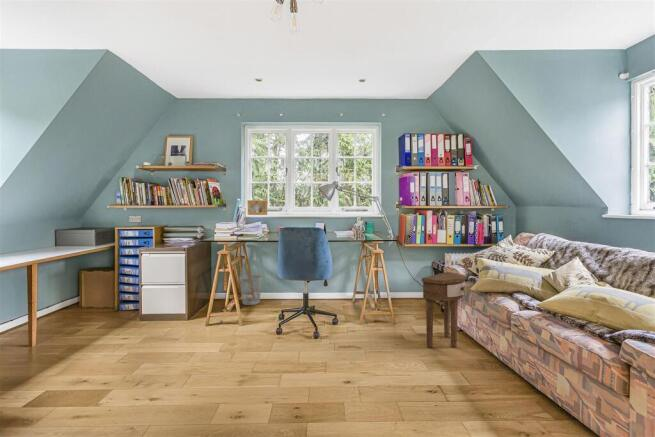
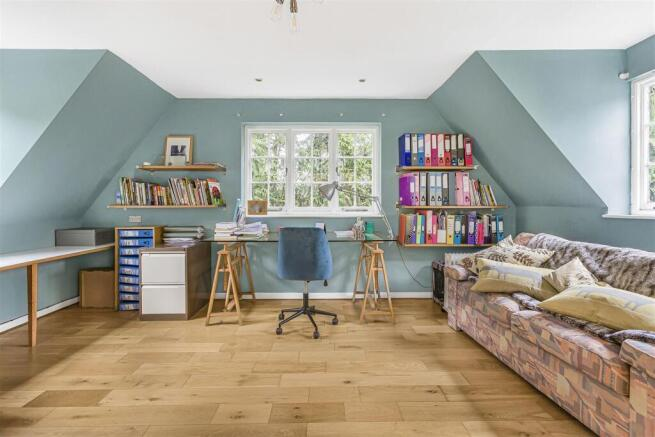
- side table [421,271,470,348]
- wastebasket [239,274,263,306]
